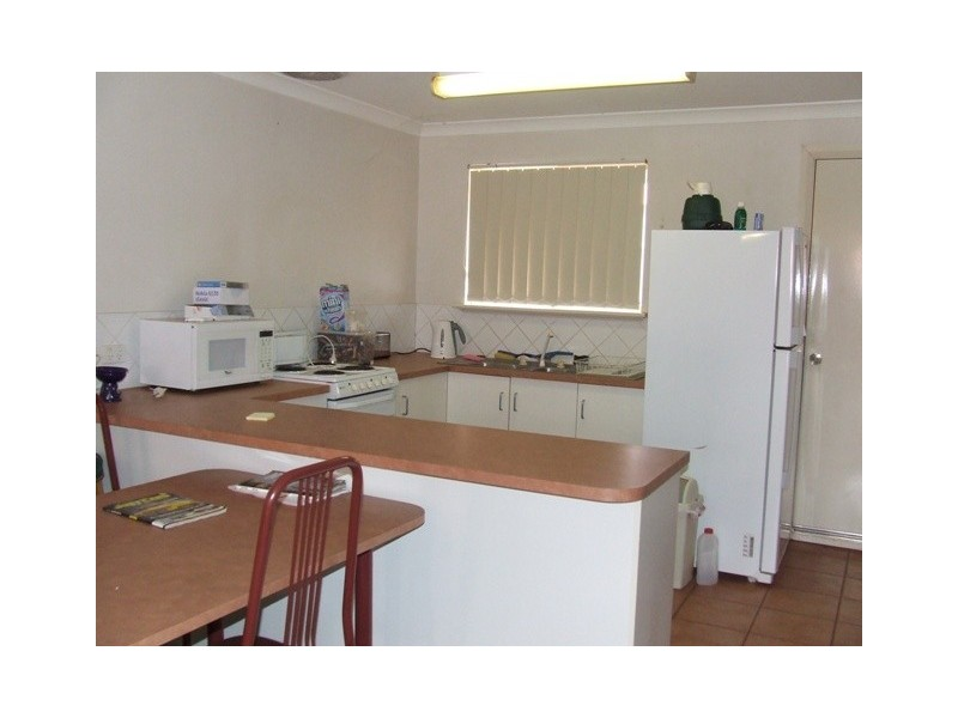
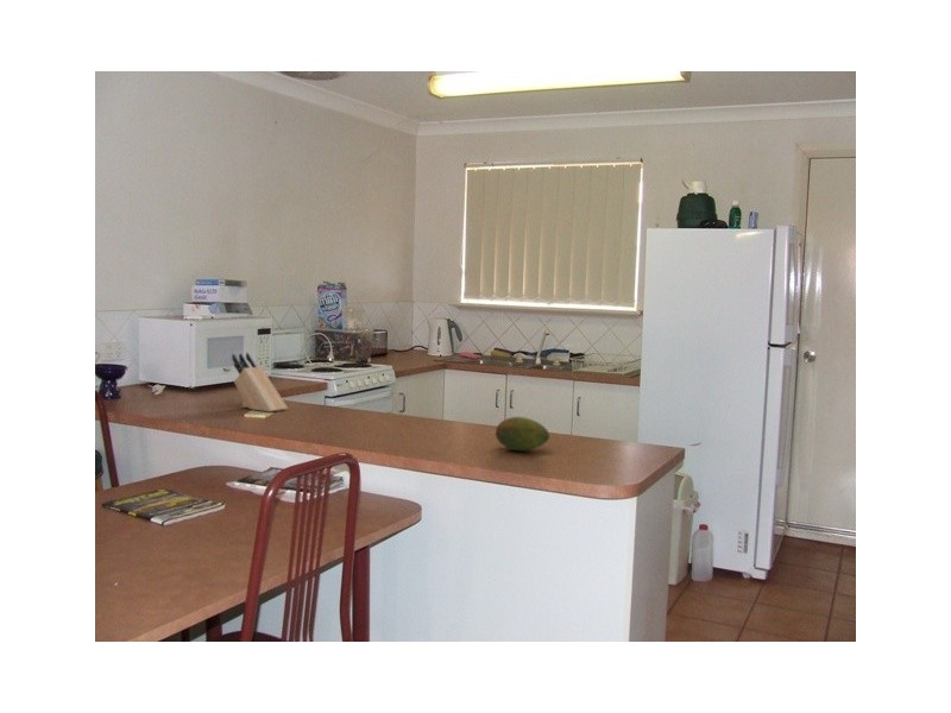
+ knife block [231,352,289,414]
+ fruit [495,416,550,452]
